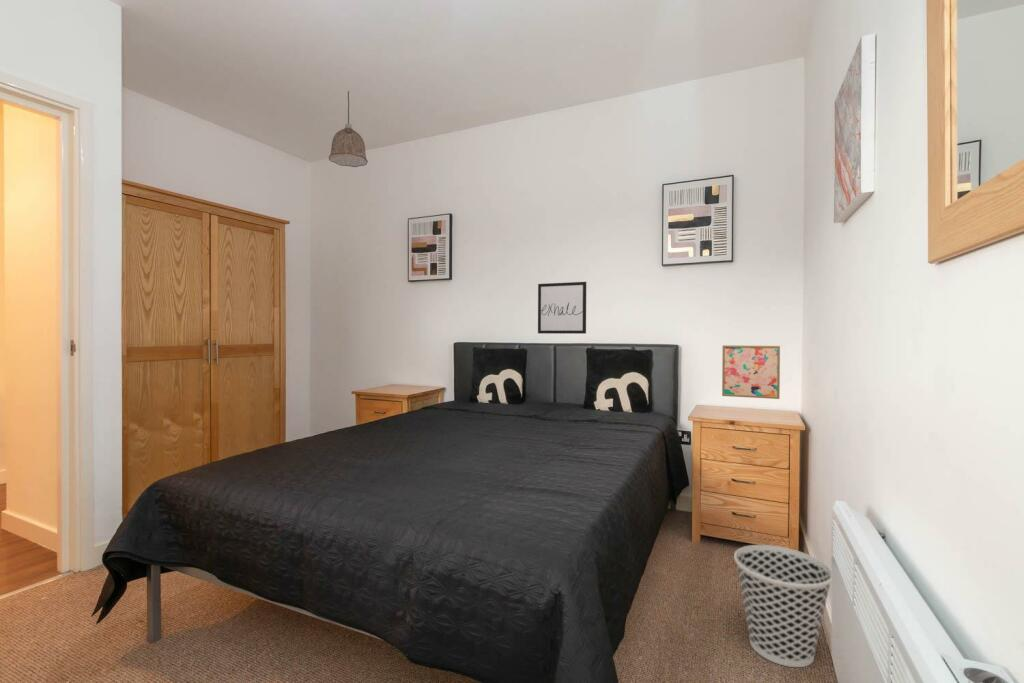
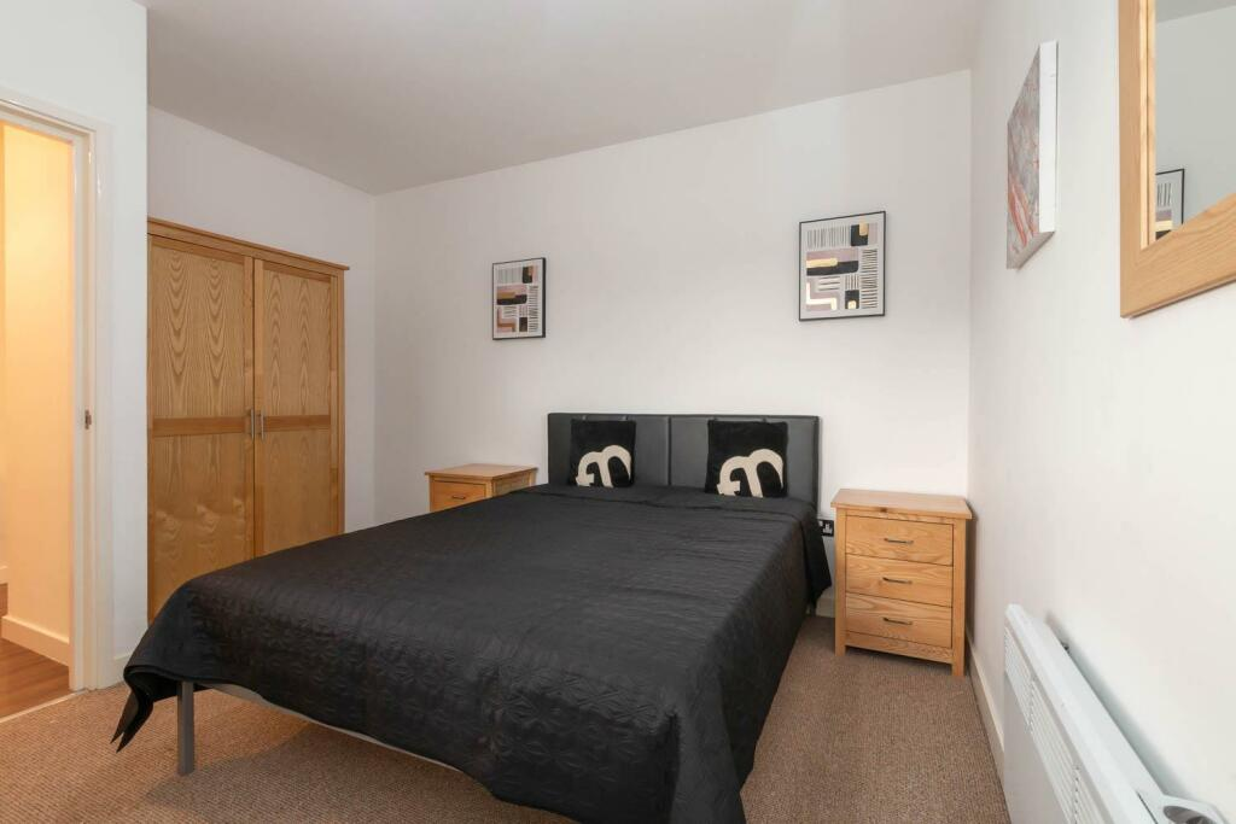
- wastebasket [733,544,832,668]
- wall art [537,281,587,335]
- wall art [721,344,781,400]
- pendant lamp [328,90,369,168]
